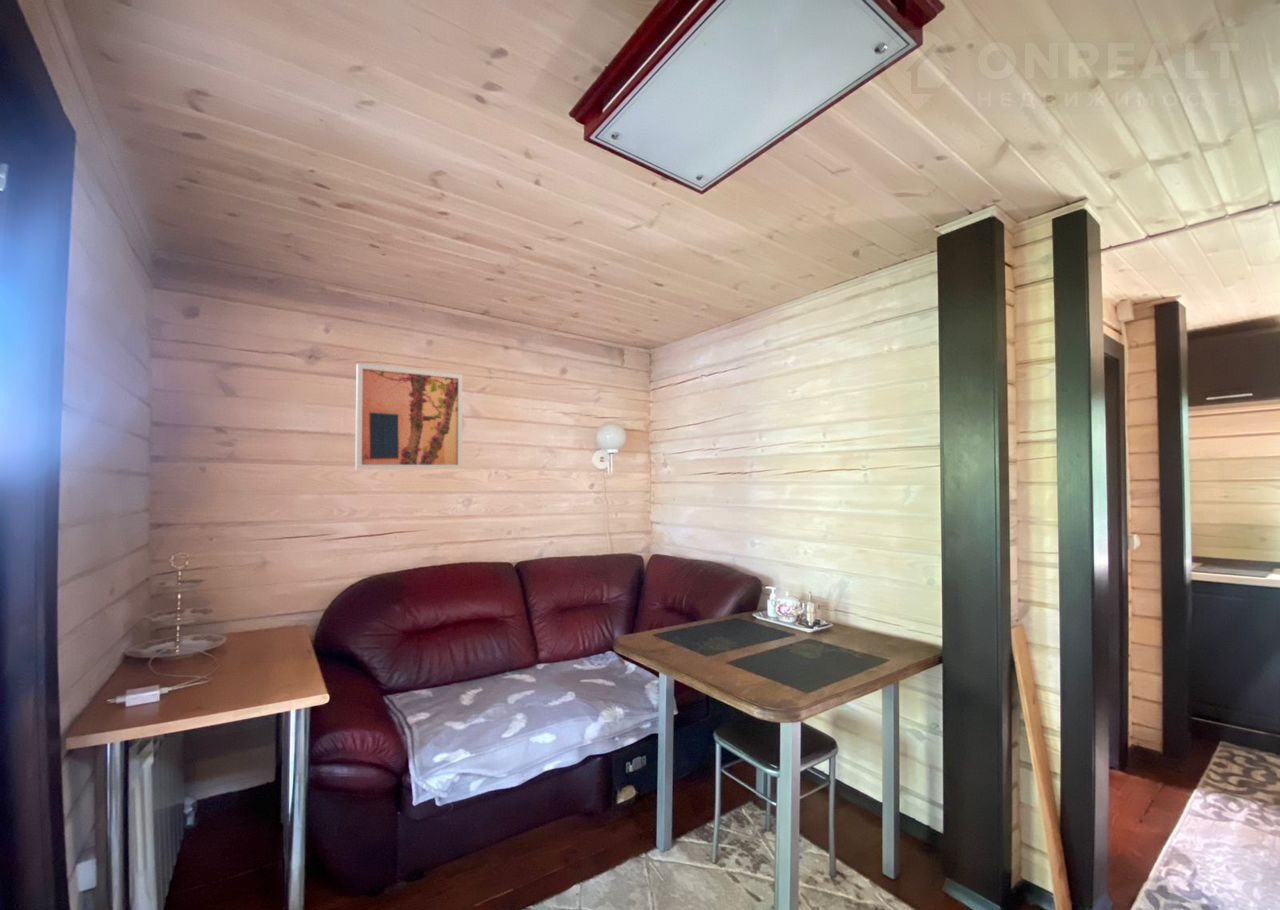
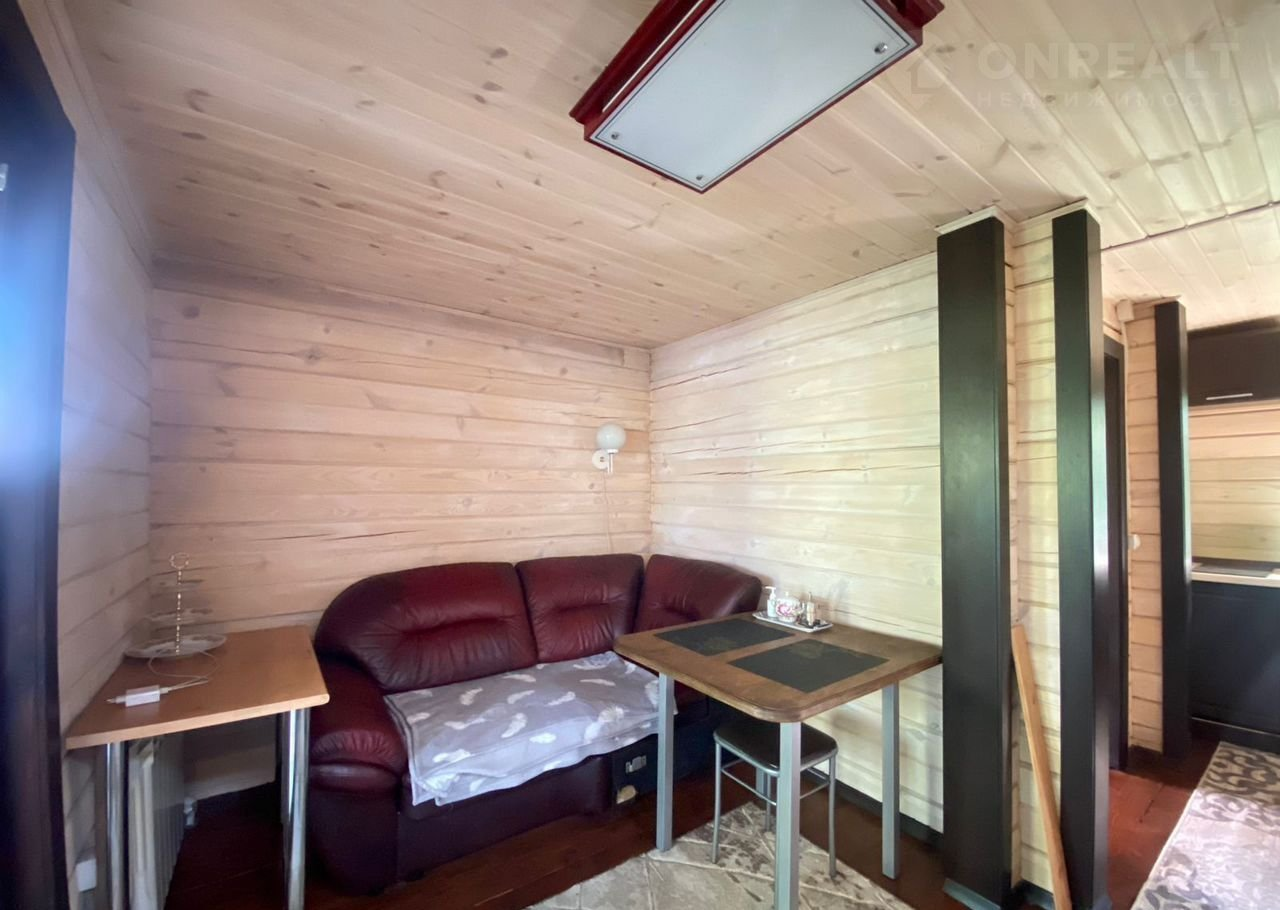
- wall art [354,363,463,470]
